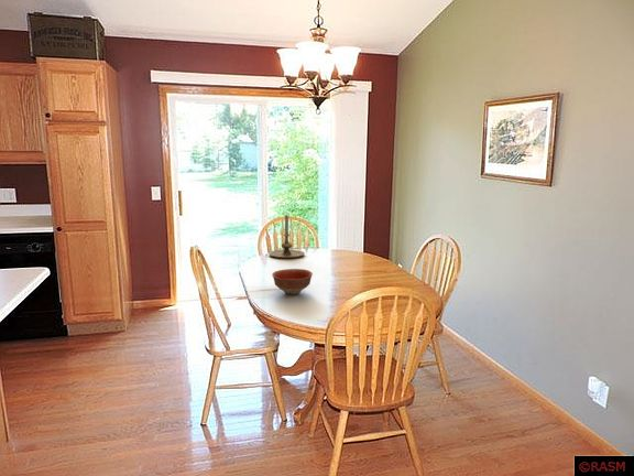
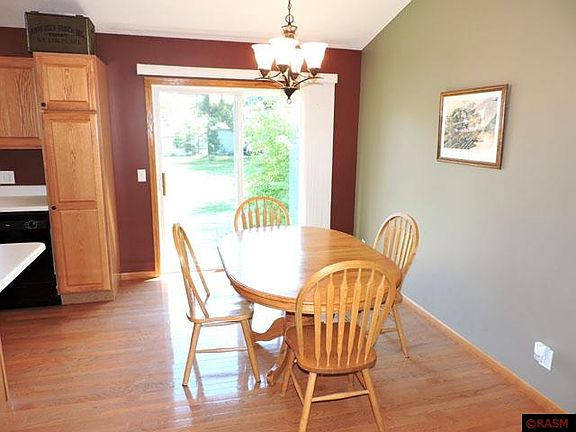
- candle holder [267,214,306,259]
- bowl [271,268,314,295]
